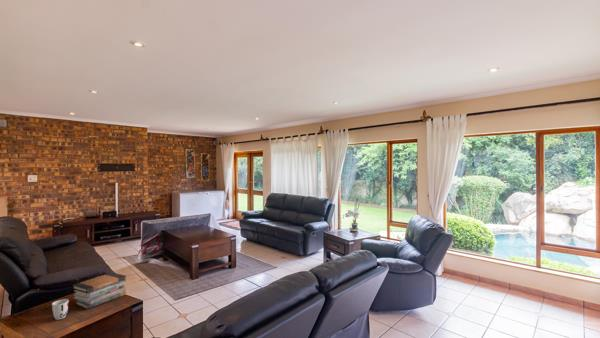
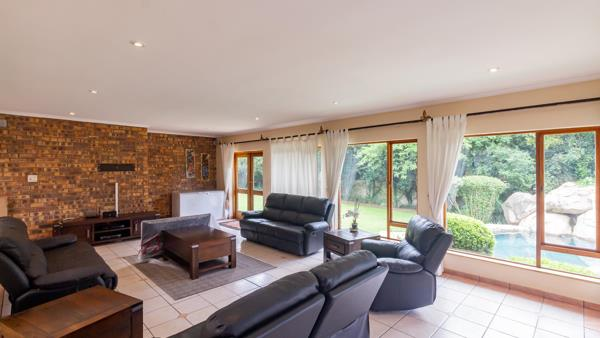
- book stack [71,272,127,310]
- cup [51,298,70,321]
